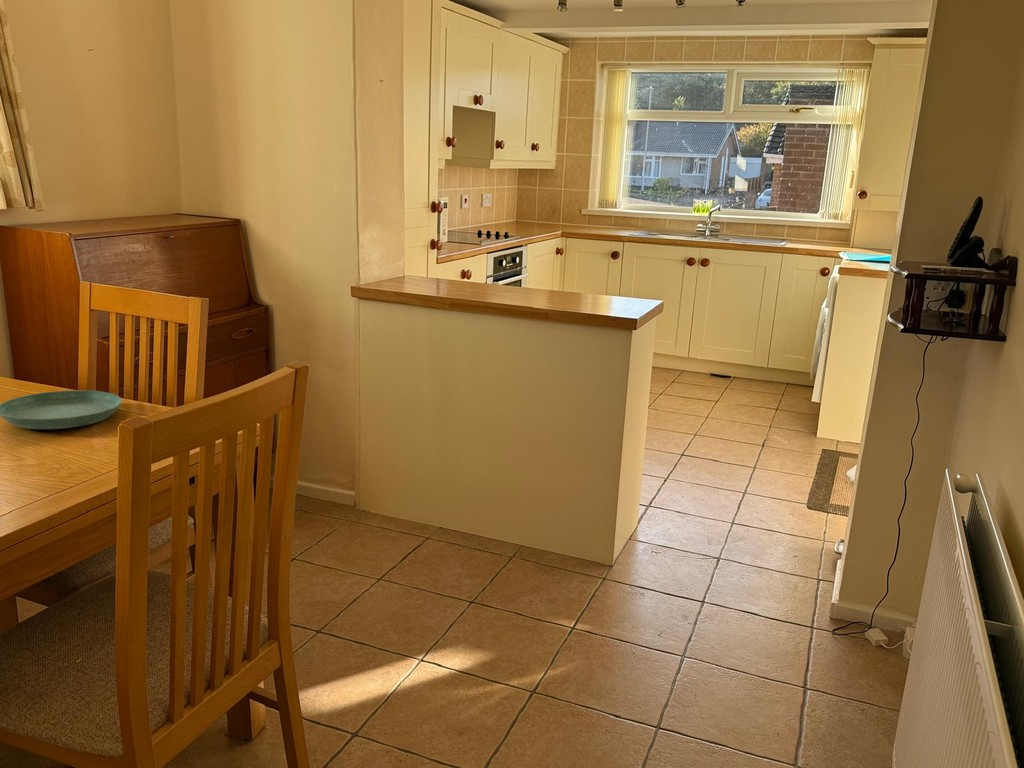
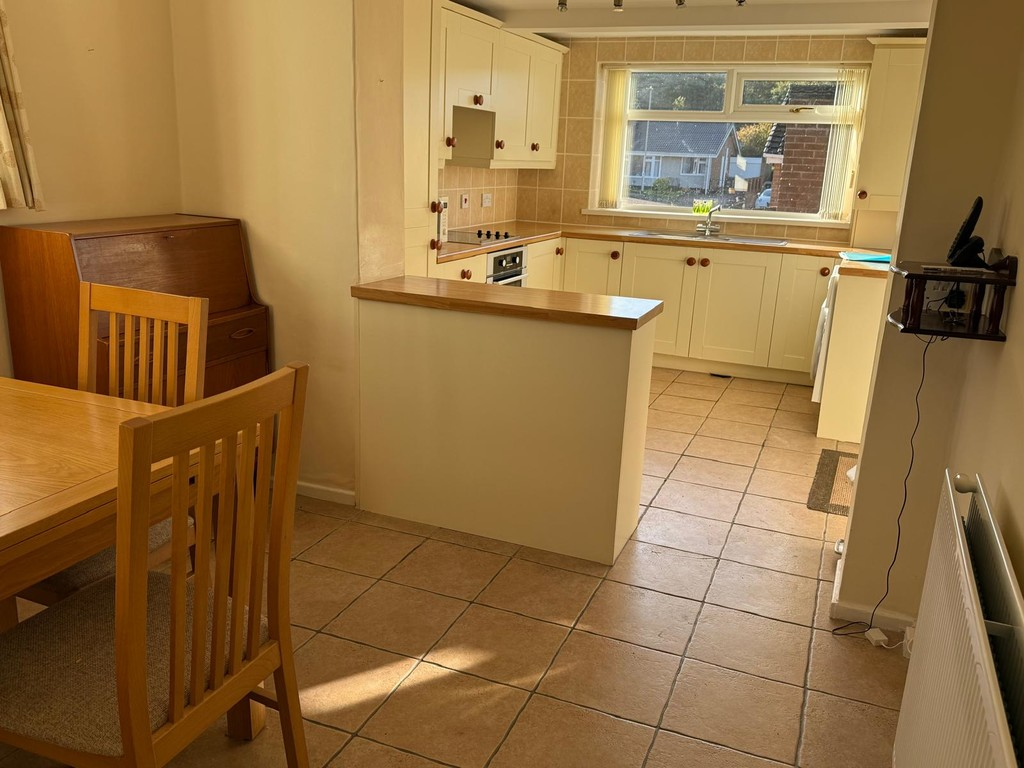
- saucer [0,389,123,430]
